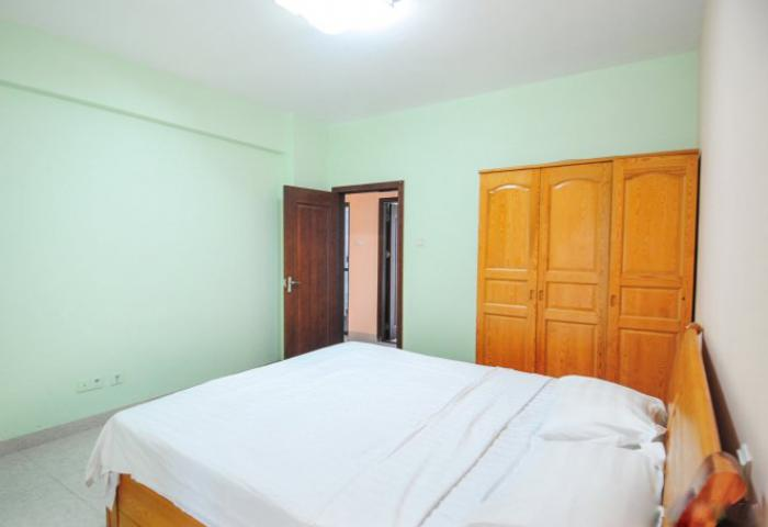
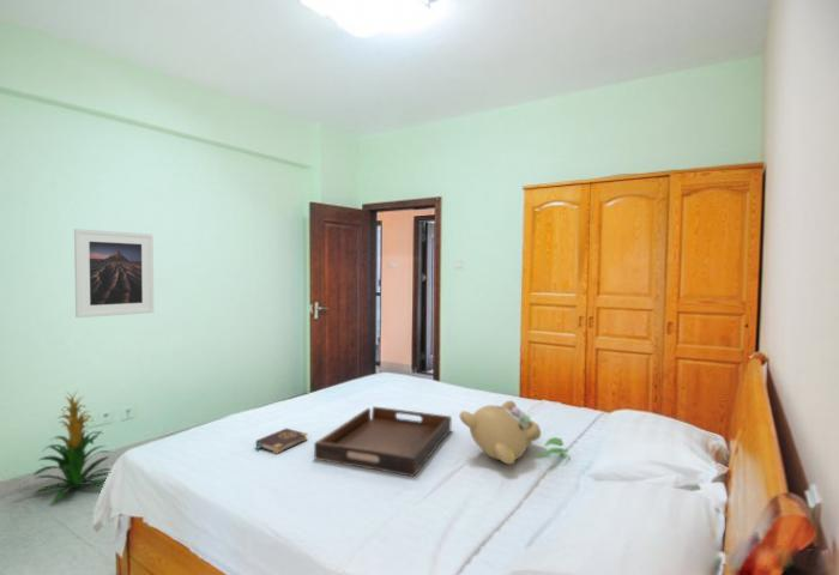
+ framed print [73,228,155,319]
+ teddy bear [459,399,569,465]
+ book [254,428,309,454]
+ serving tray [313,405,453,478]
+ indoor plant [31,388,111,503]
